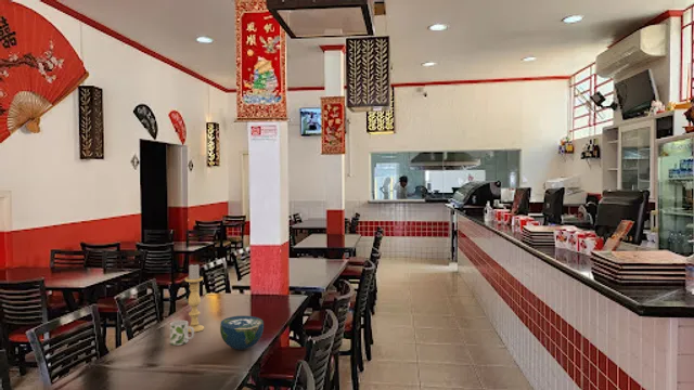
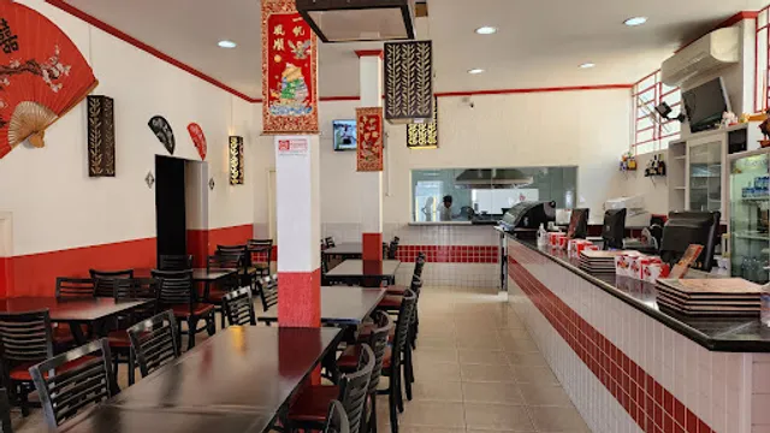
- mug [169,320,195,347]
- bowl [219,315,265,351]
- candle holder [184,263,205,334]
